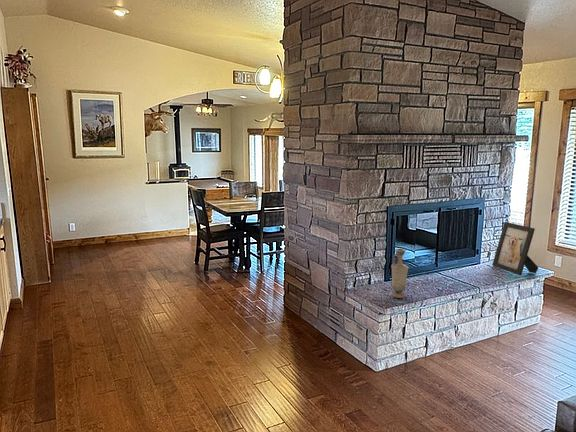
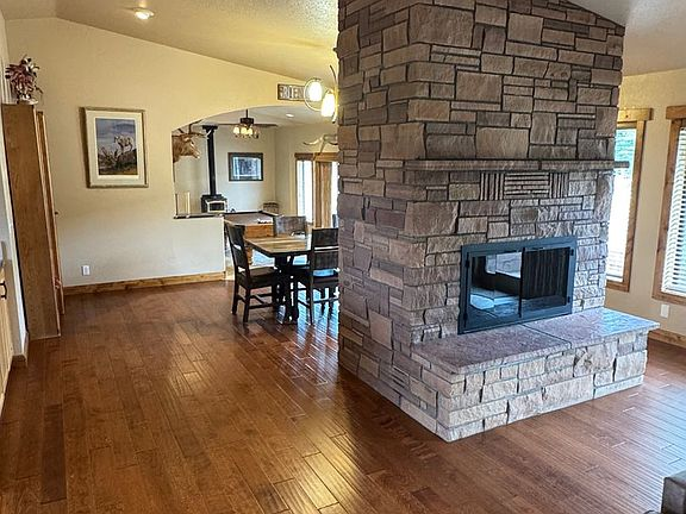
- vase [390,248,410,299]
- picture frame [491,221,539,277]
